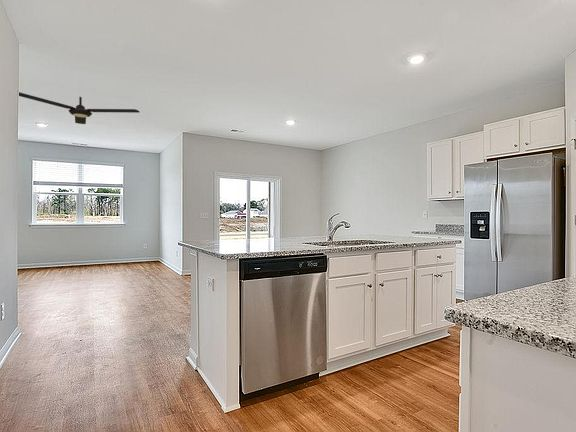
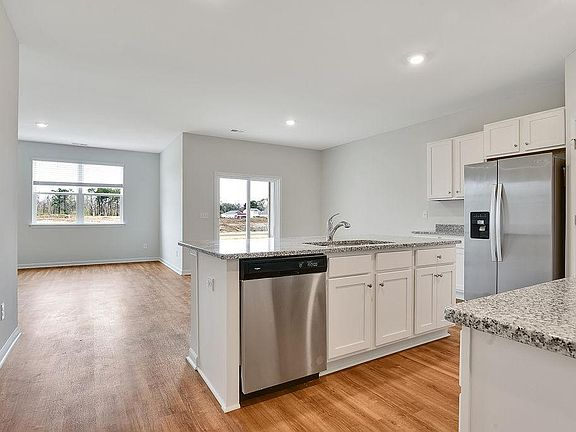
- ceiling fan [18,91,140,125]
